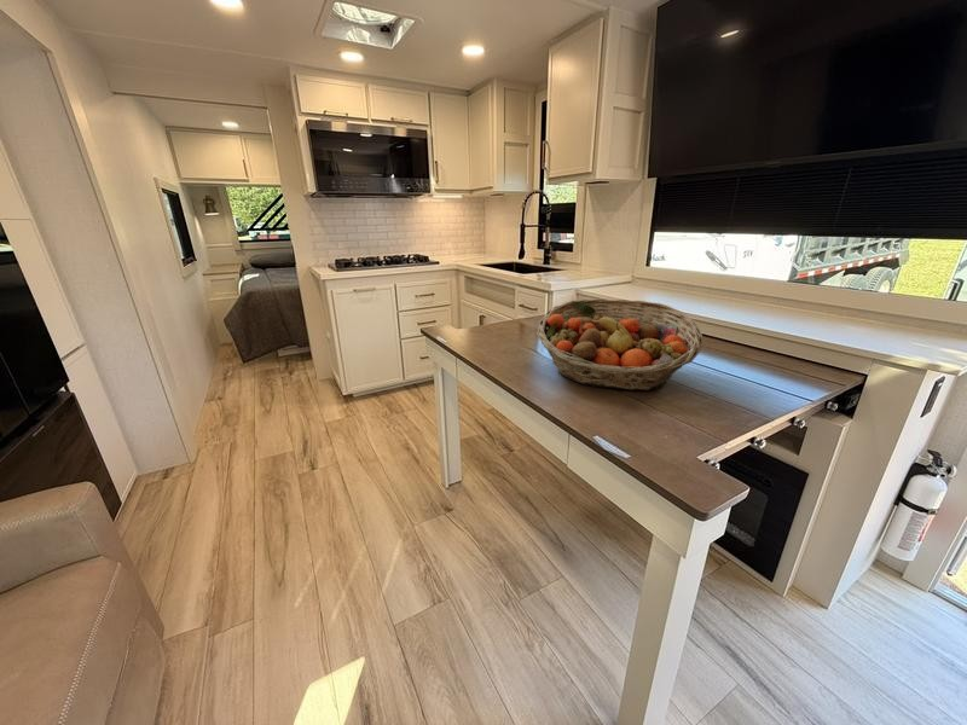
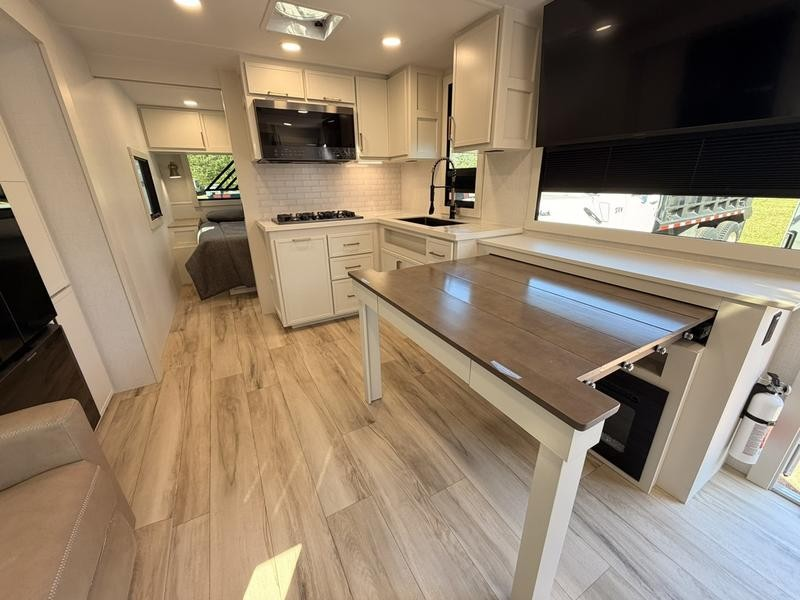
- fruit basket [535,298,705,392]
